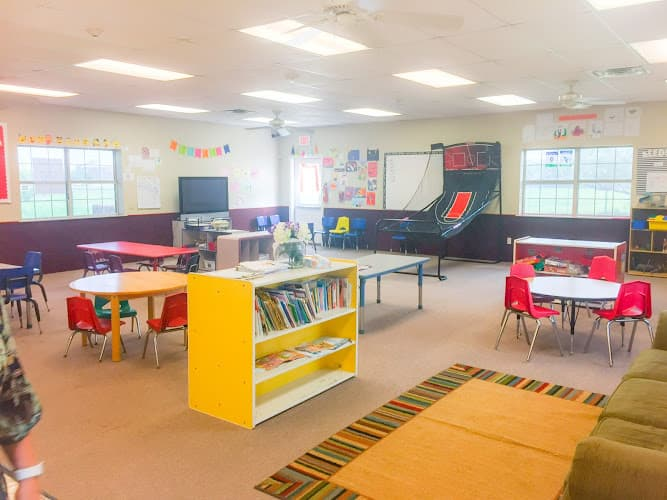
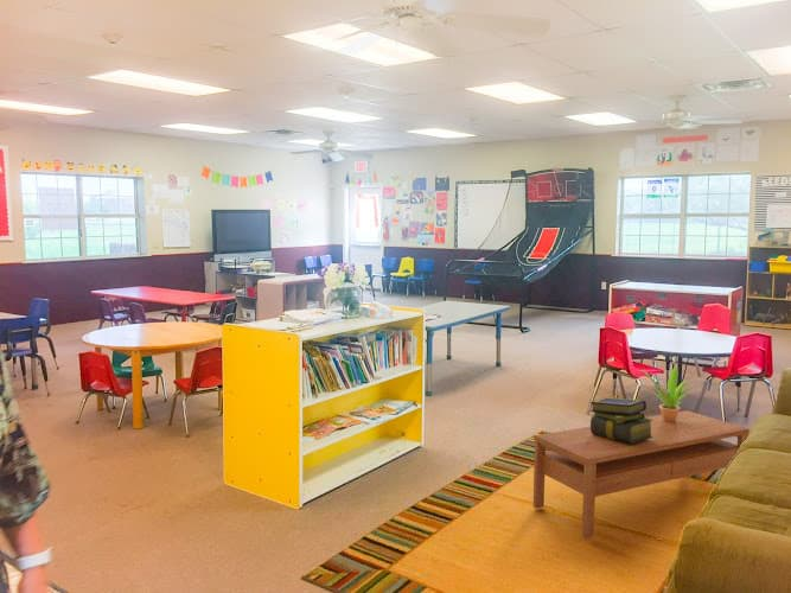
+ potted plant [640,365,693,422]
+ coffee table [532,409,751,540]
+ stack of books [589,396,653,444]
